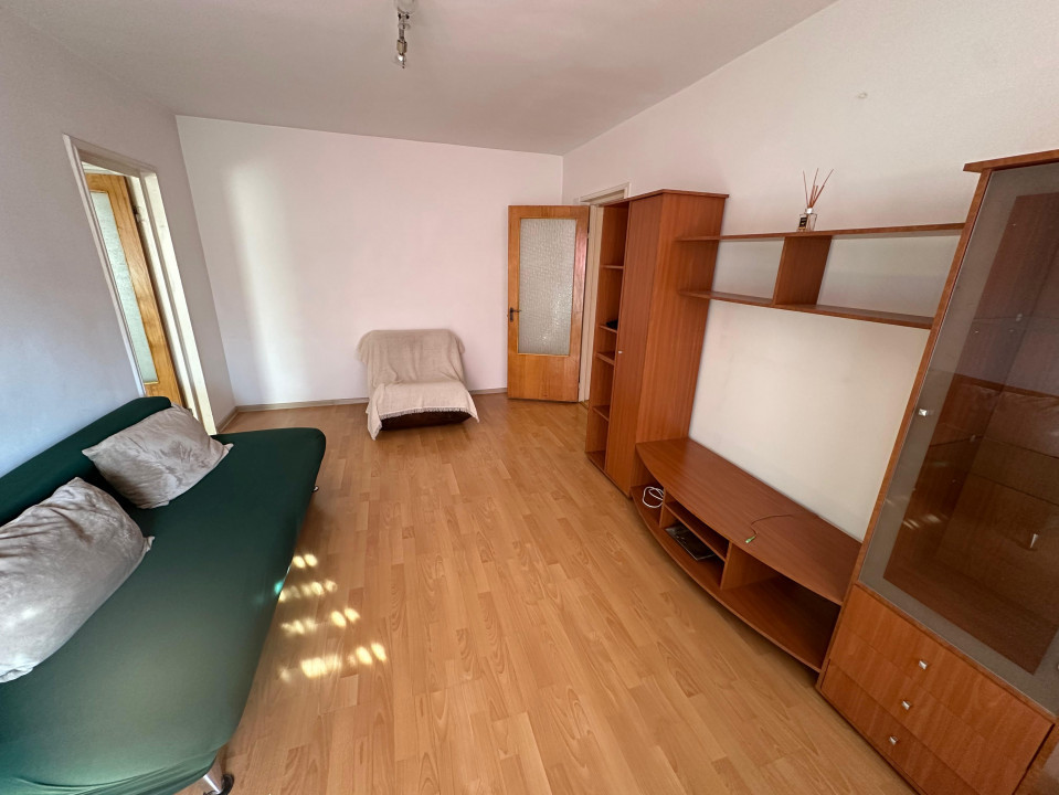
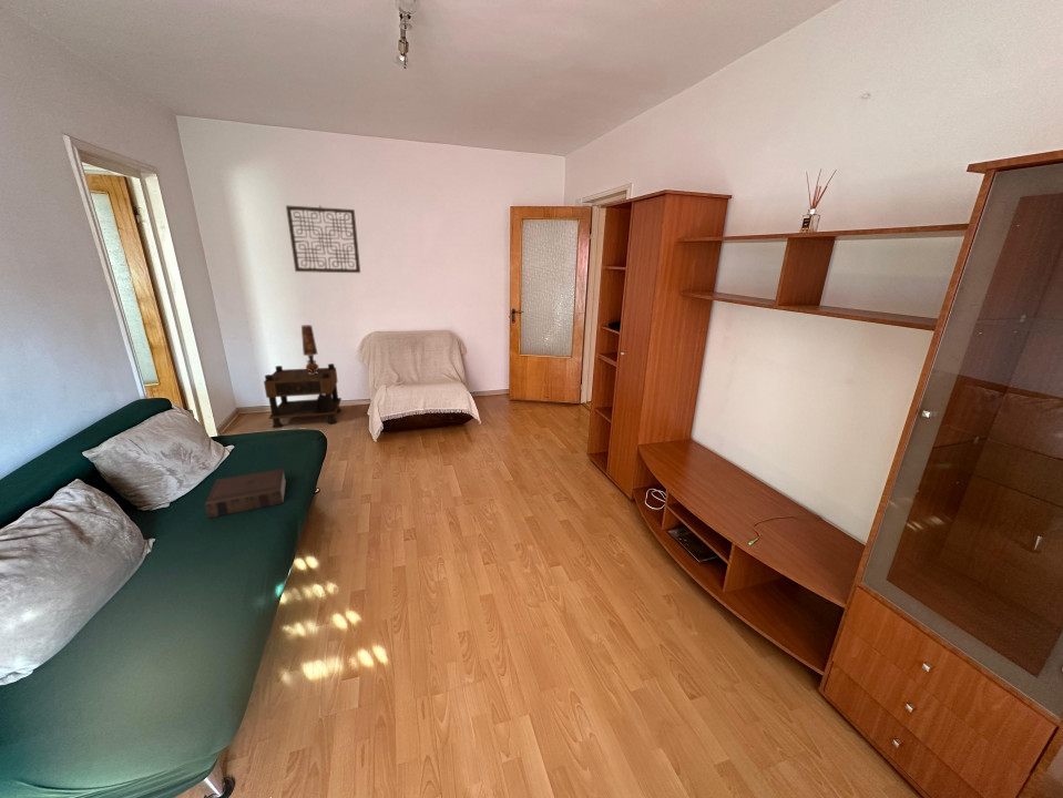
+ nightstand [263,362,343,429]
+ table lamp [300,324,320,375]
+ book [204,468,287,519]
+ wall art [285,204,361,274]
